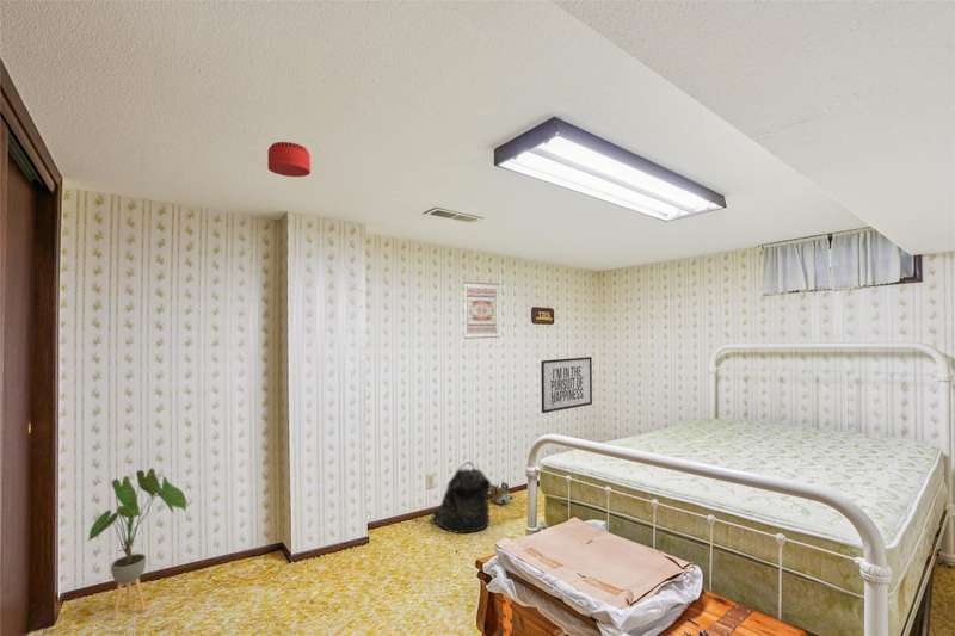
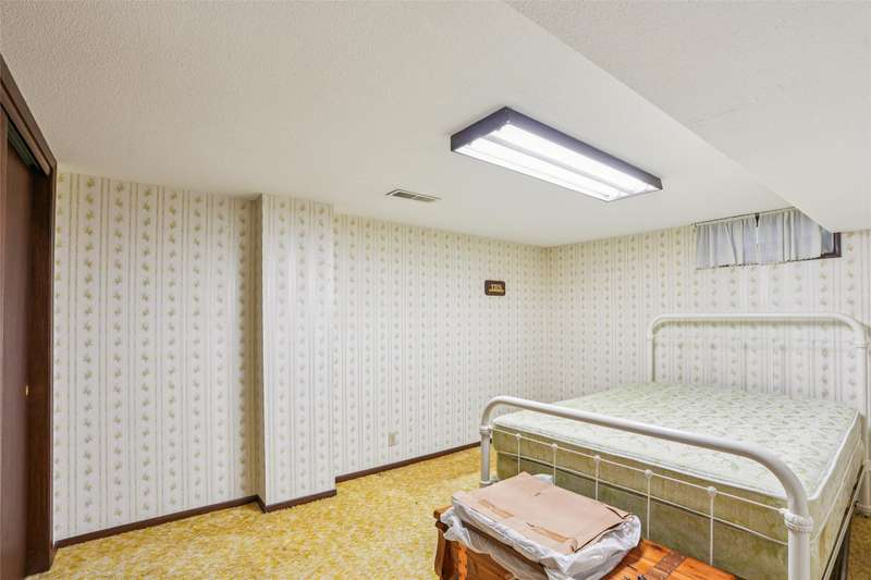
- smoke detector [267,141,312,178]
- backpack [430,461,492,535]
- plush toy [489,482,515,505]
- house plant [85,468,187,622]
- wall art [463,280,500,340]
- mirror [540,356,593,414]
